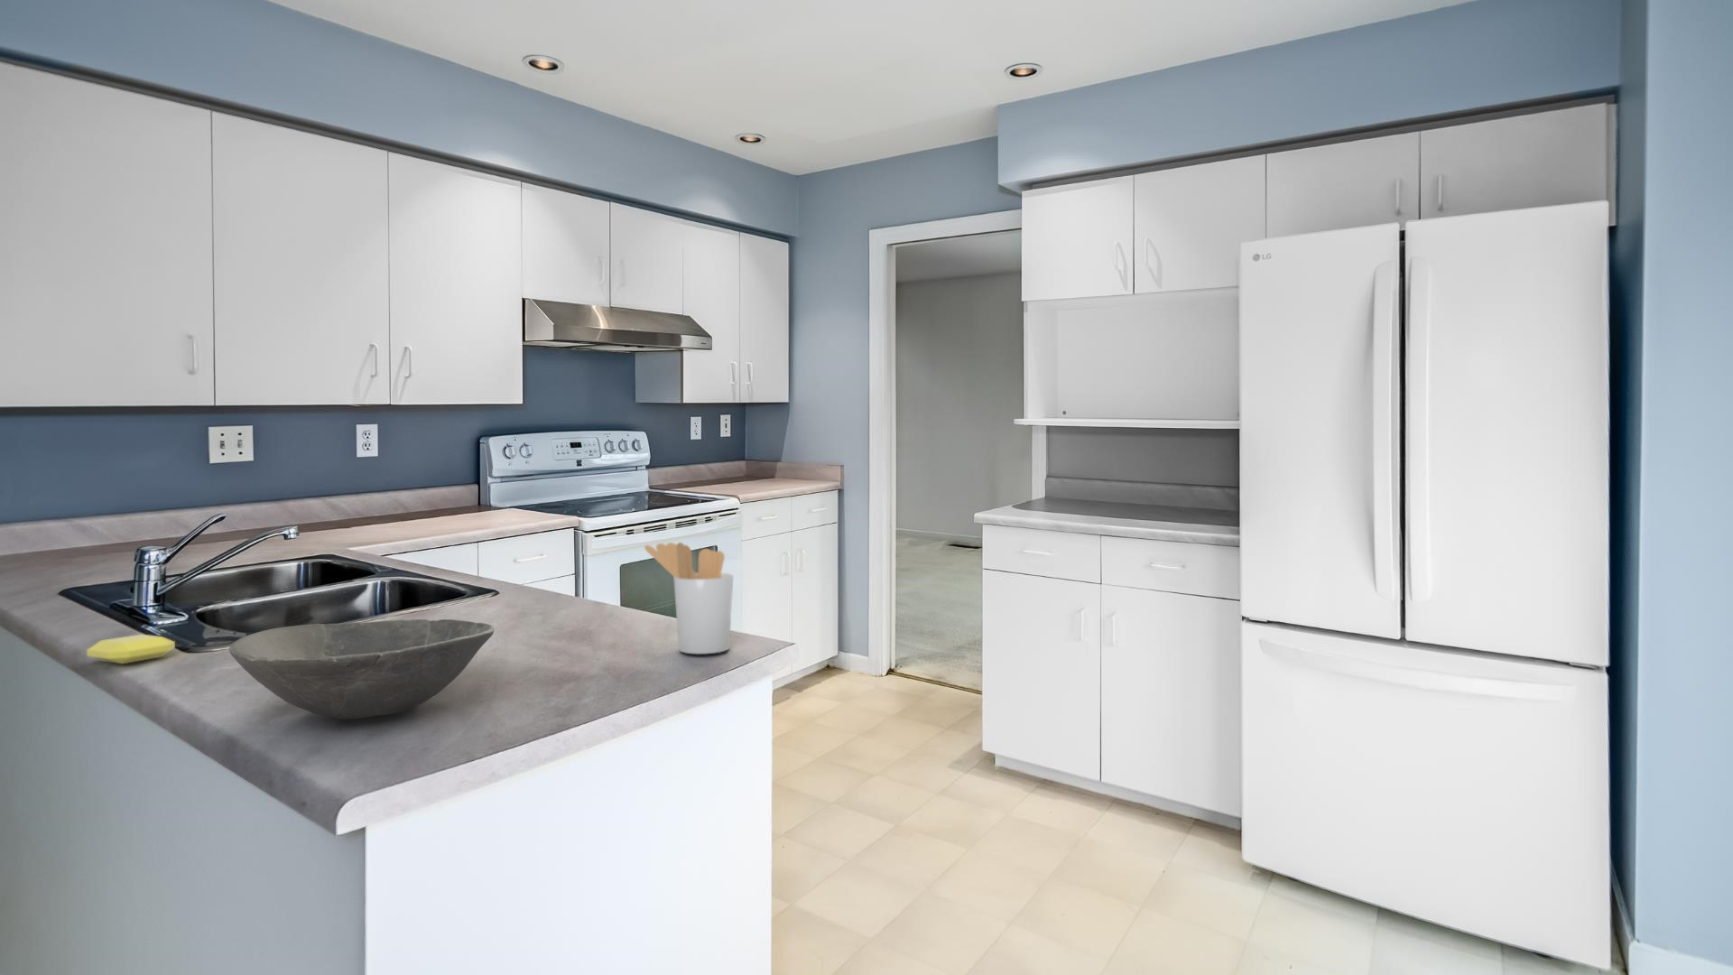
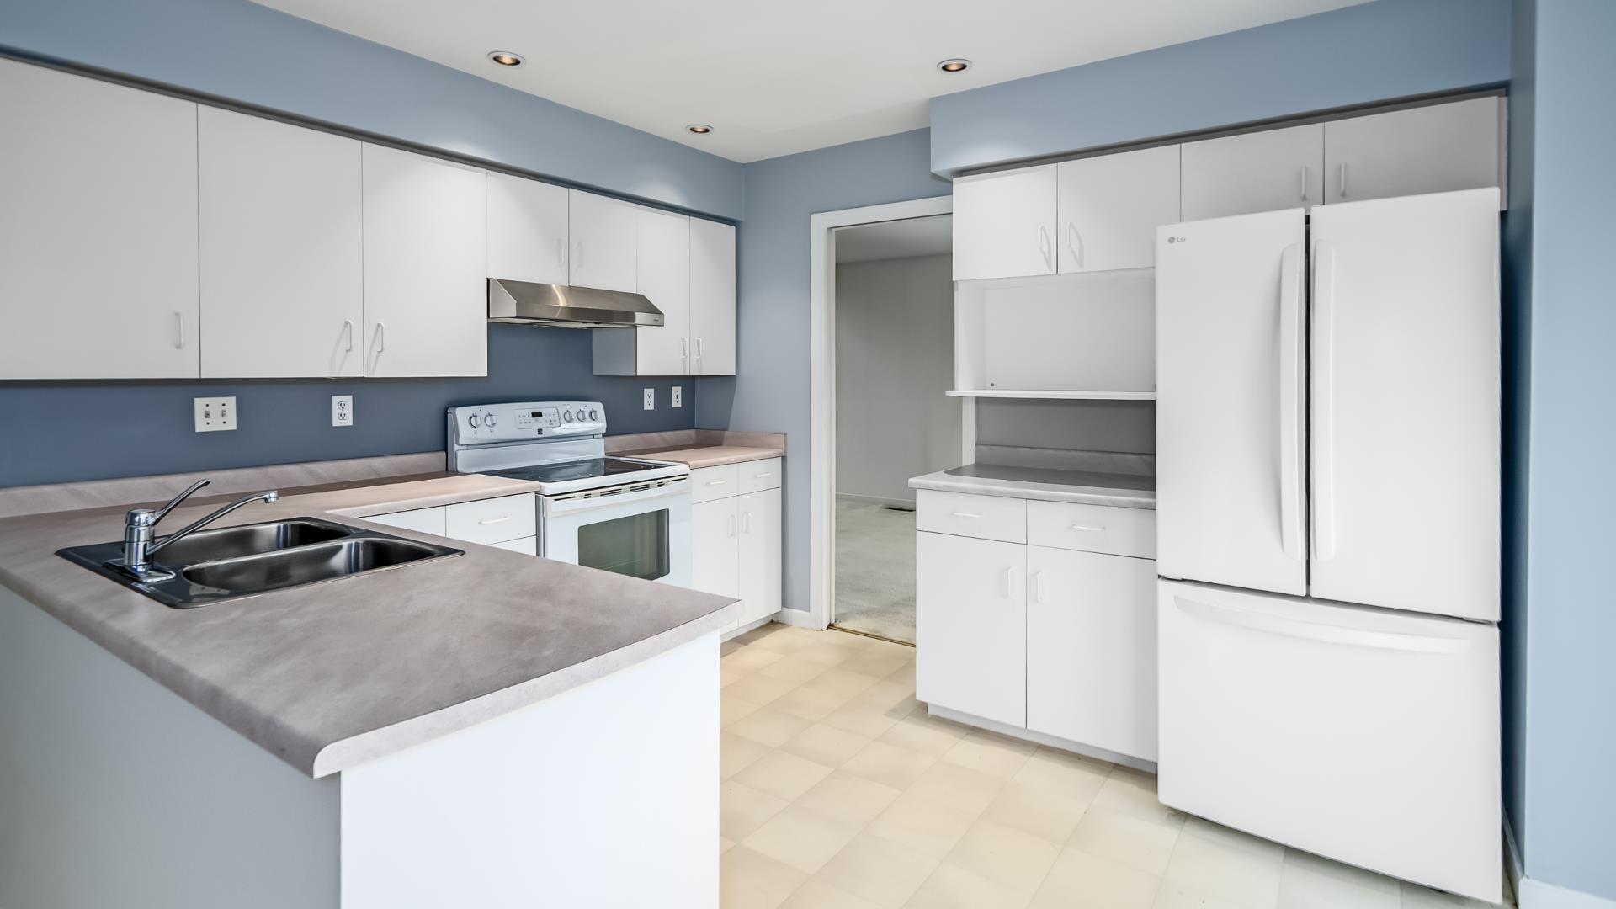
- bowl [229,618,495,720]
- utensil holder [644,542,734,655]
- soap bar [86,633,176,664]
